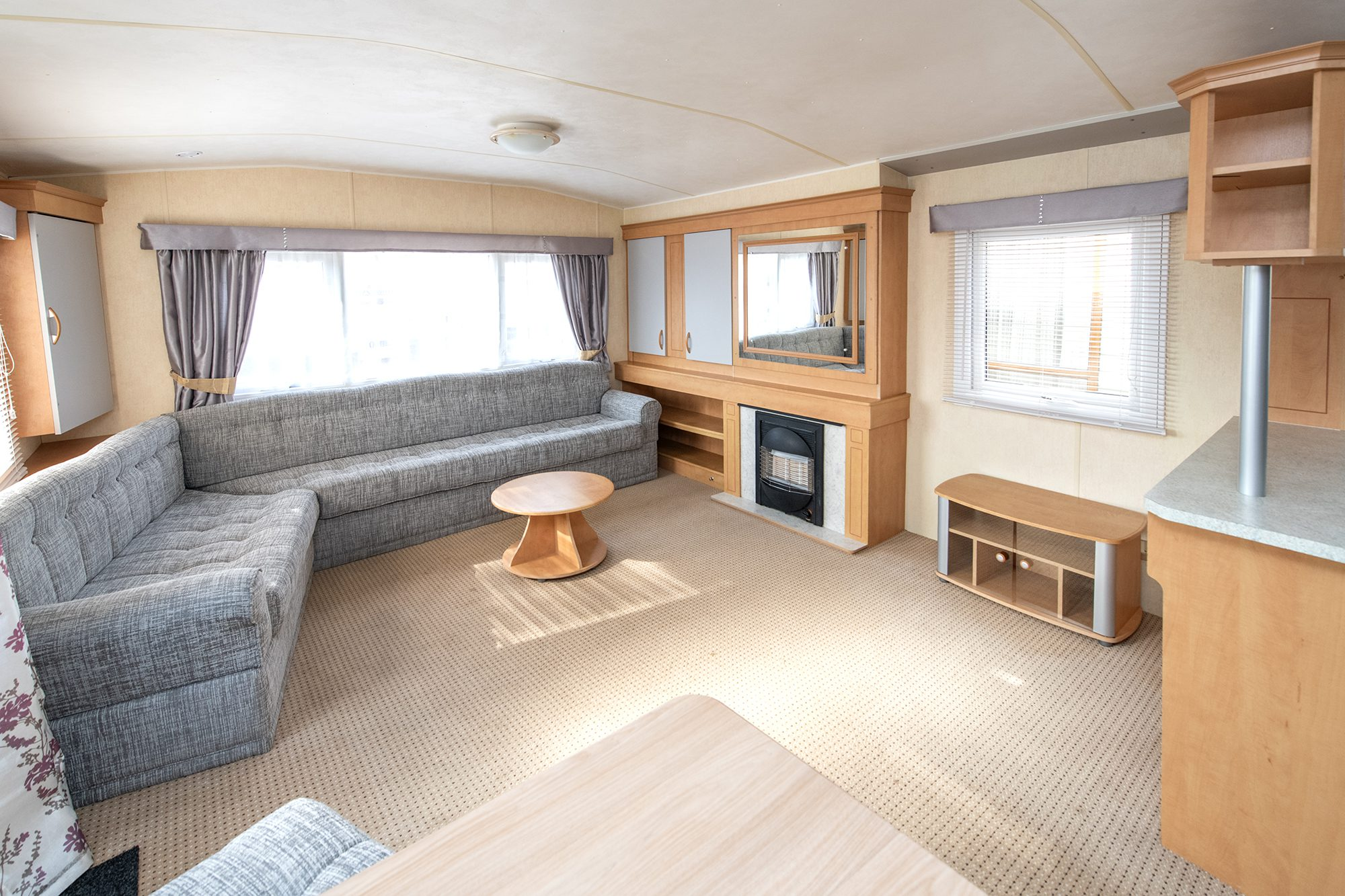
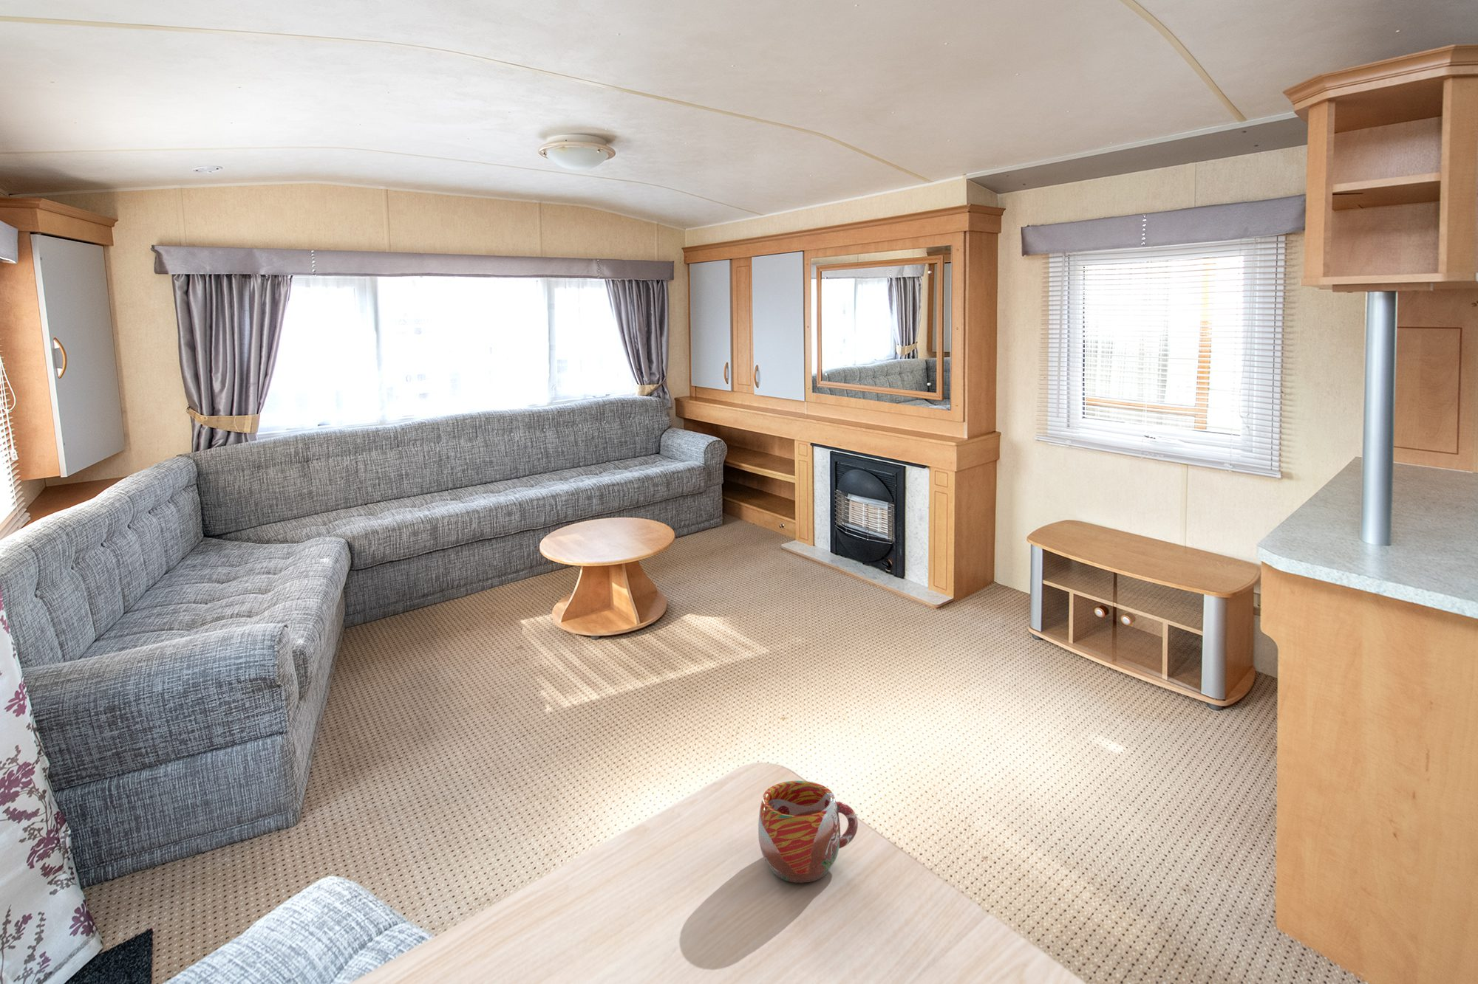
+ mug [757,780,858,884]
